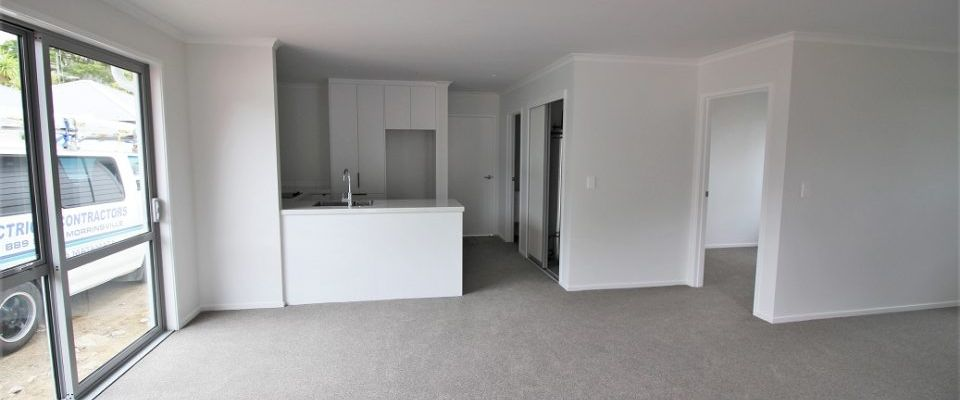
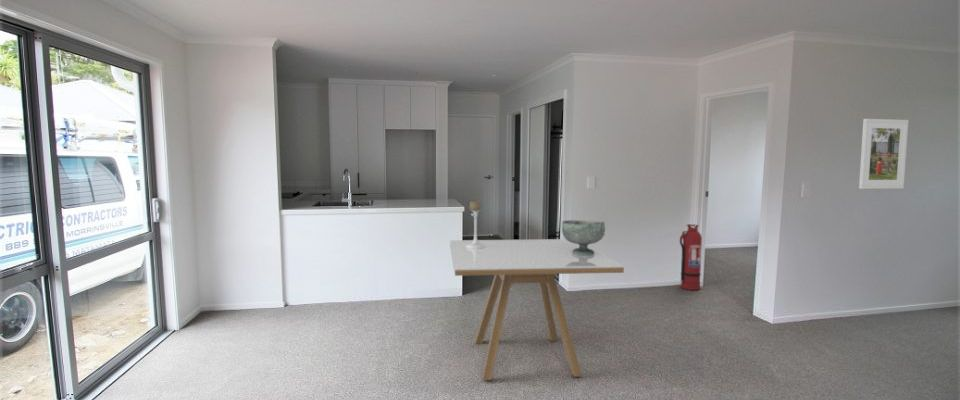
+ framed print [858,118,910,190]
+ decorative bowl [561,219,606,255]
+ candle holder [466,200,485,249]
+ dining table [449,238,625,381]
+ fire extinguisher [679,223,703,291]
